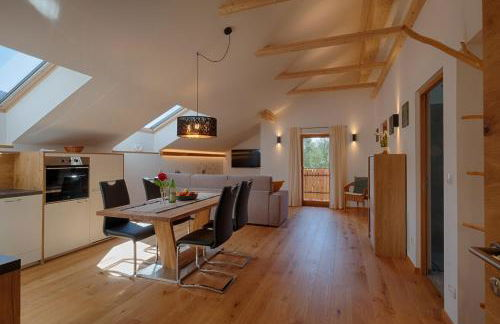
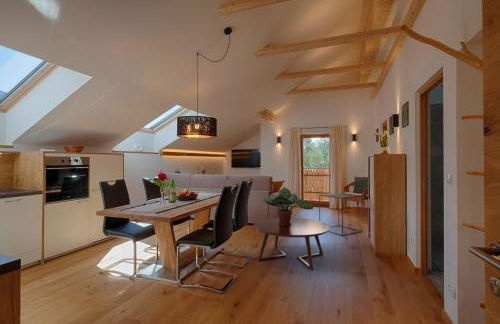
+ potted plant [263,186,315,226]
+ side table [318,192,363,237]
+ coffee table [253,217,331,271]
